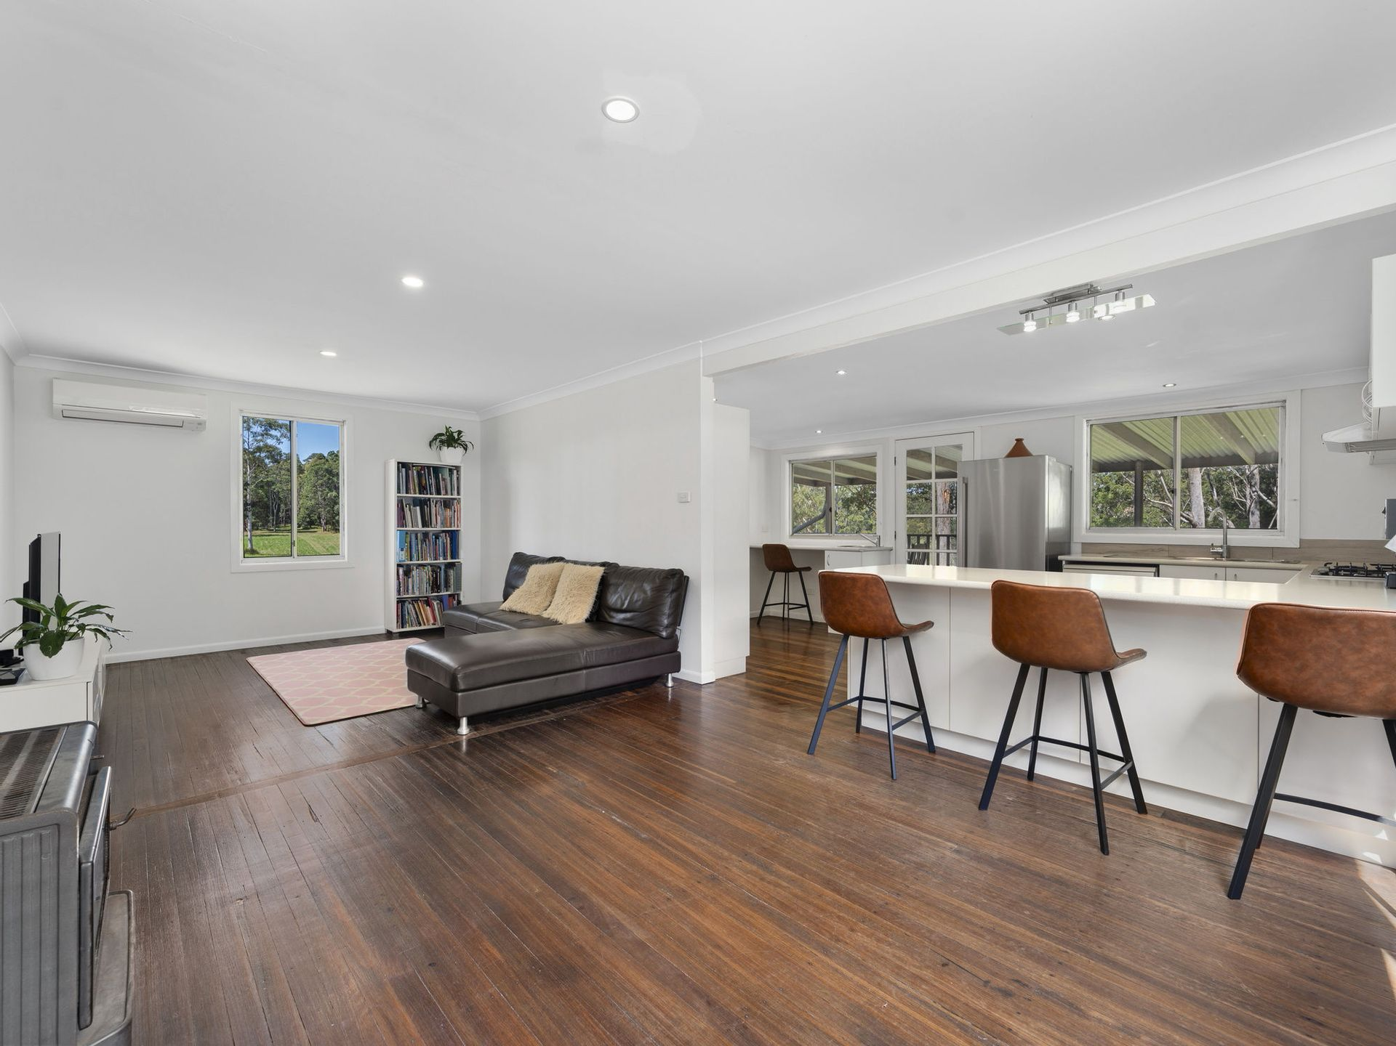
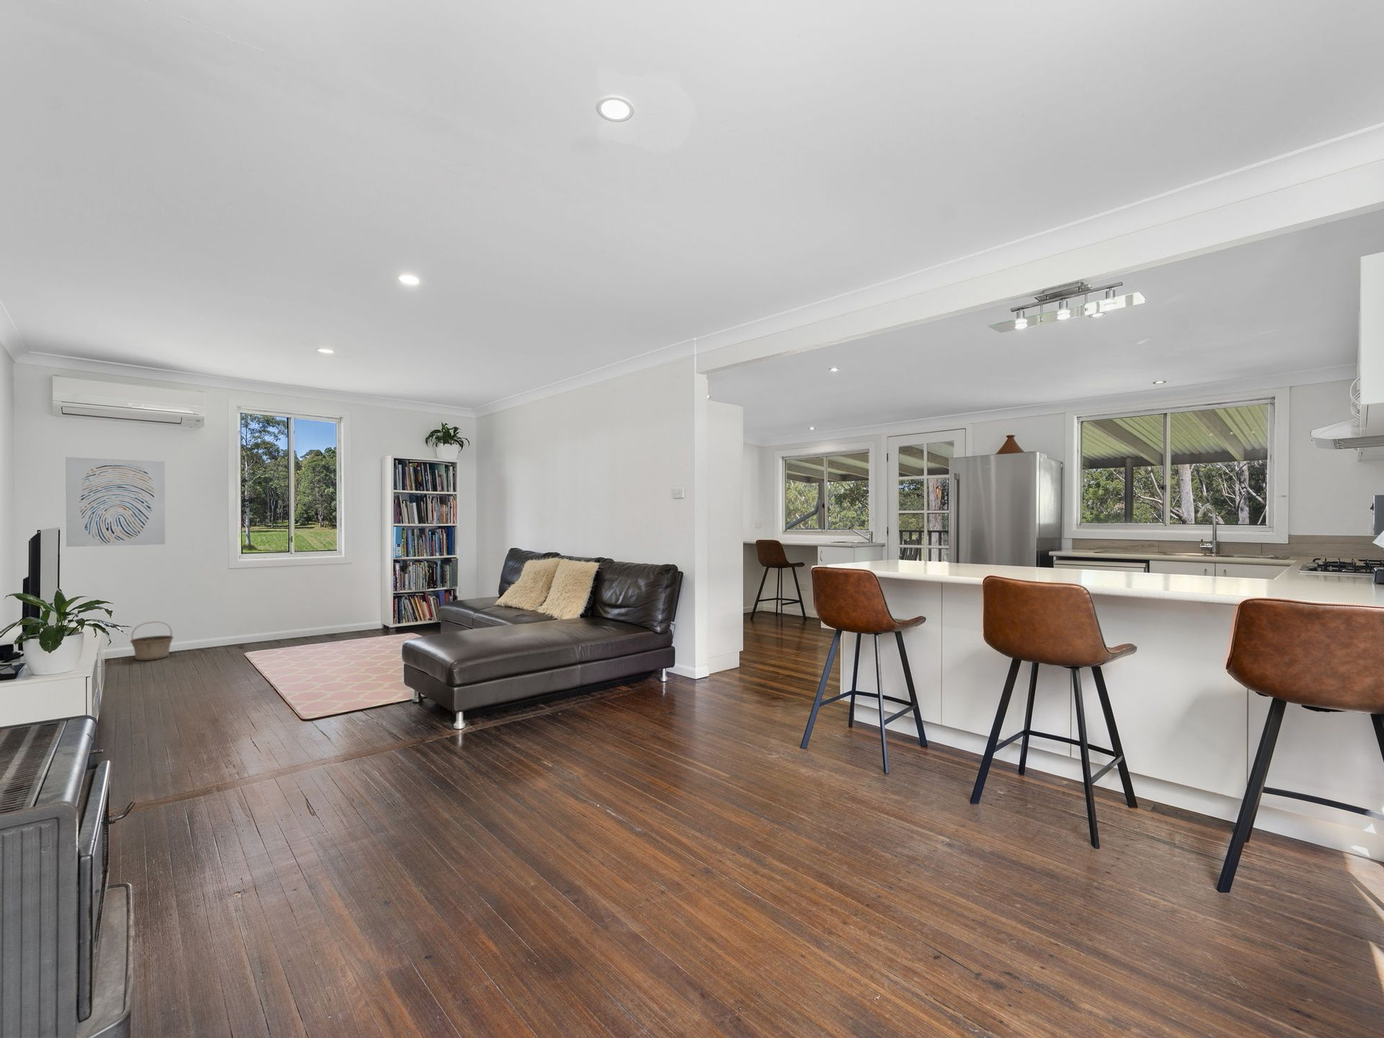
+ basket [130,620,174,661]
+ wall art [65,456,166,547]
